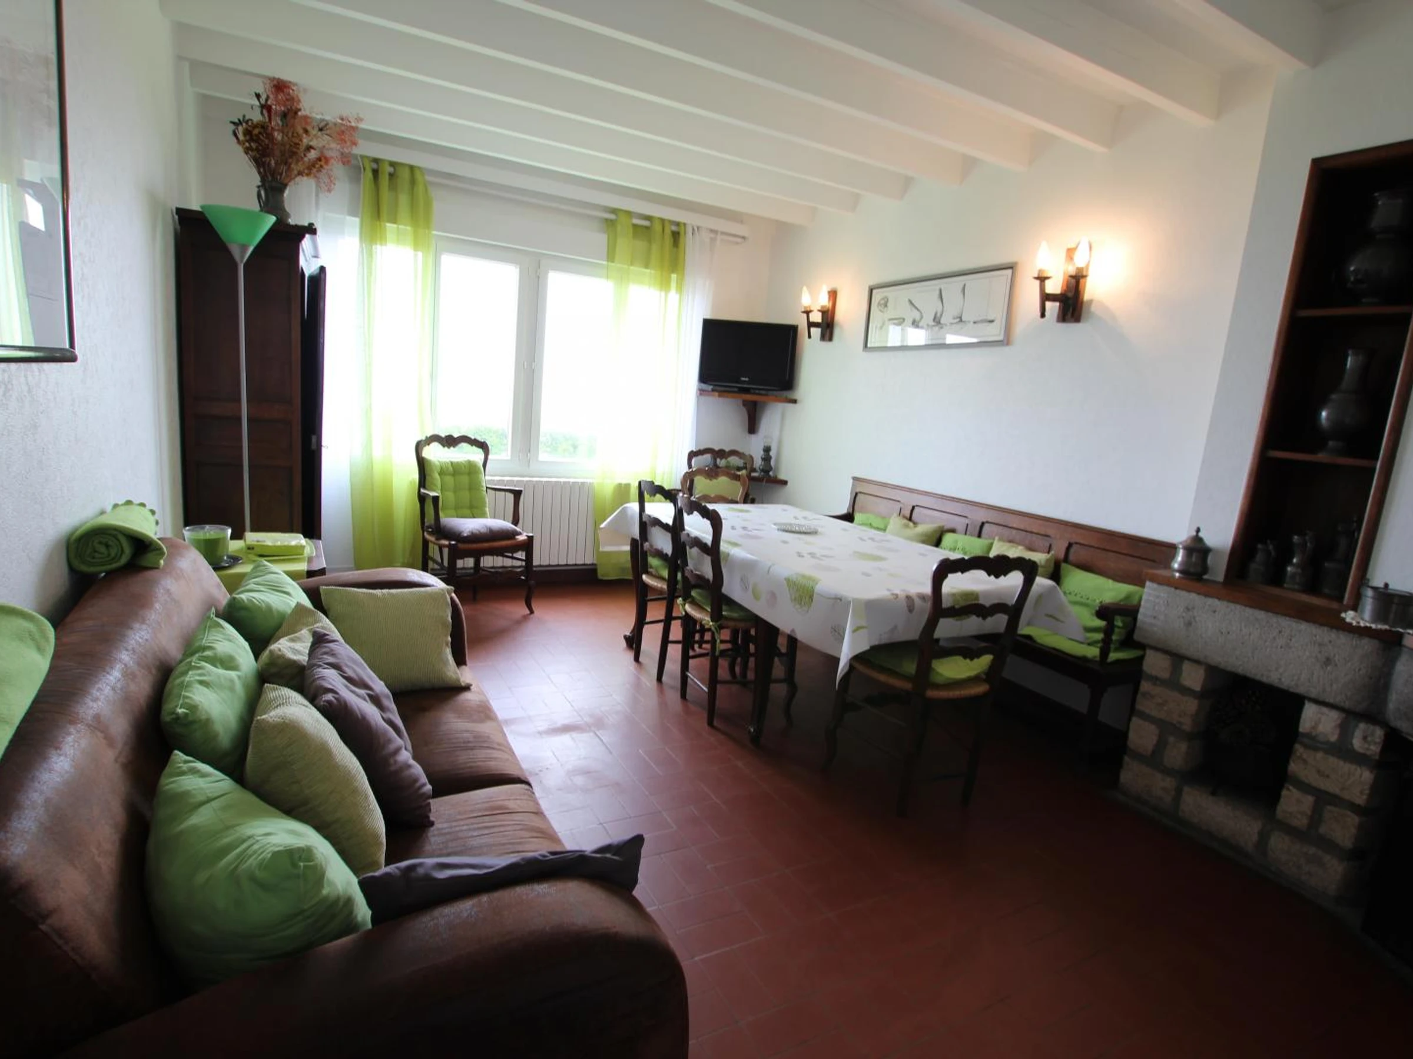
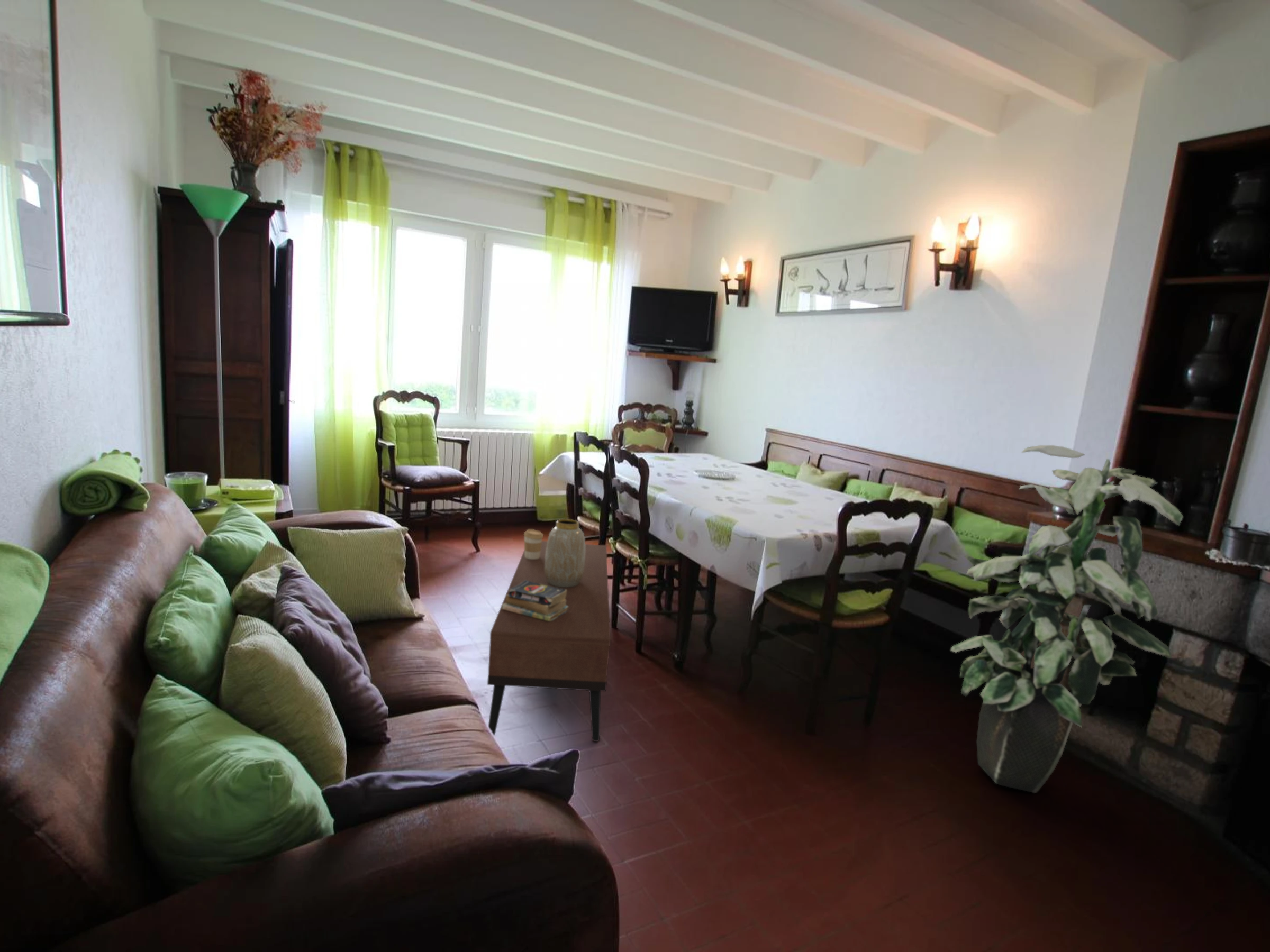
+ books [501,580,568,621]
+ coffee cup [523,529,544,559]
+ vase [545,519,586,587]
+ indoor plant [950,445,1184,794]
+ coffee table [487,541,611,742]
